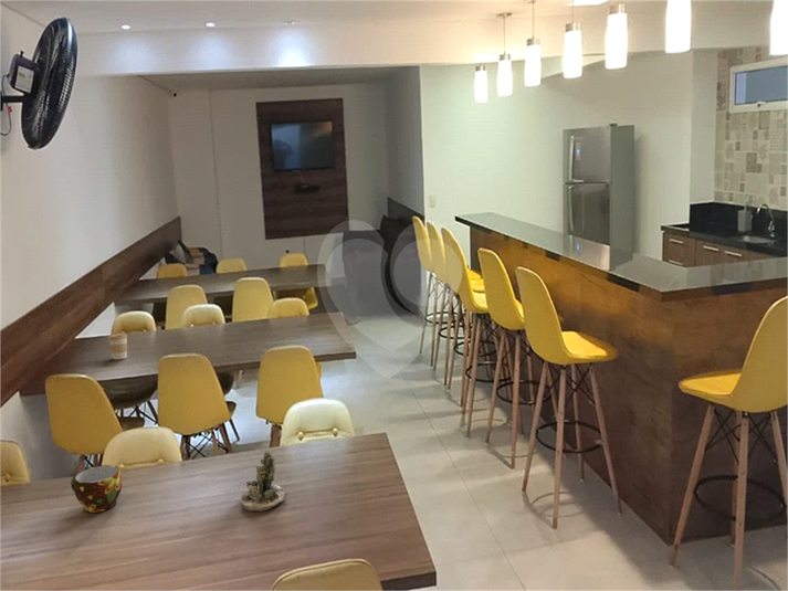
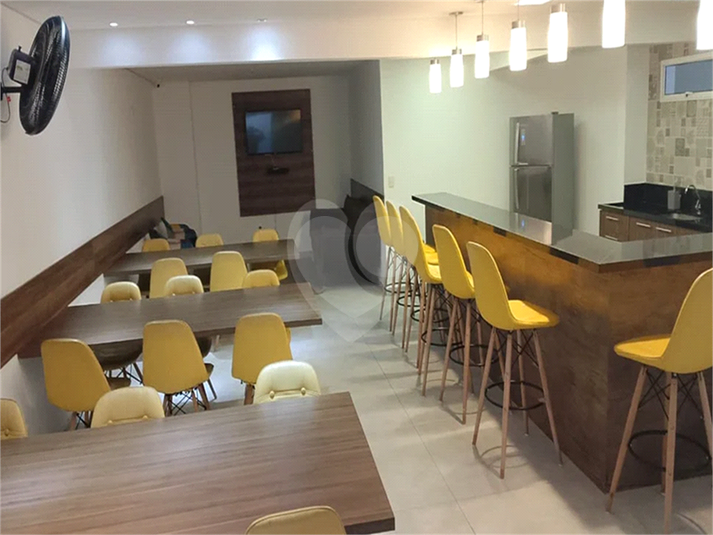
- coffee cup [107,331,128,361]
- succulent planter [240,450,287,513]
- cup [70,464,123,514]
